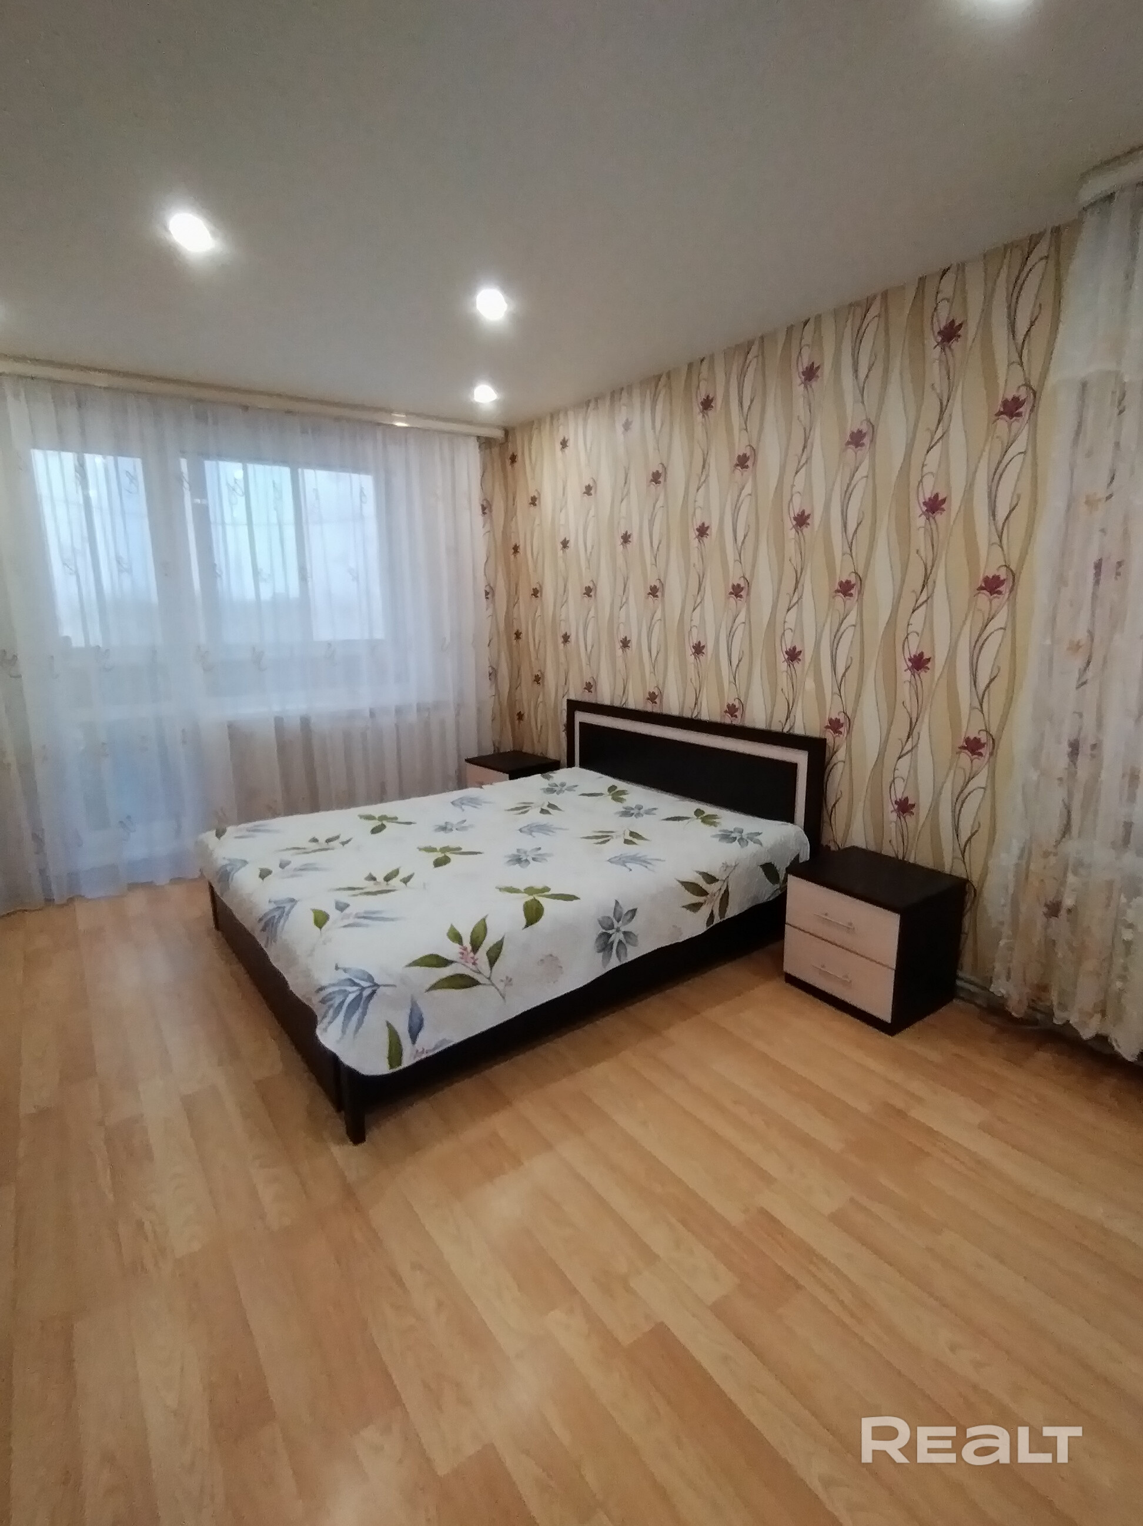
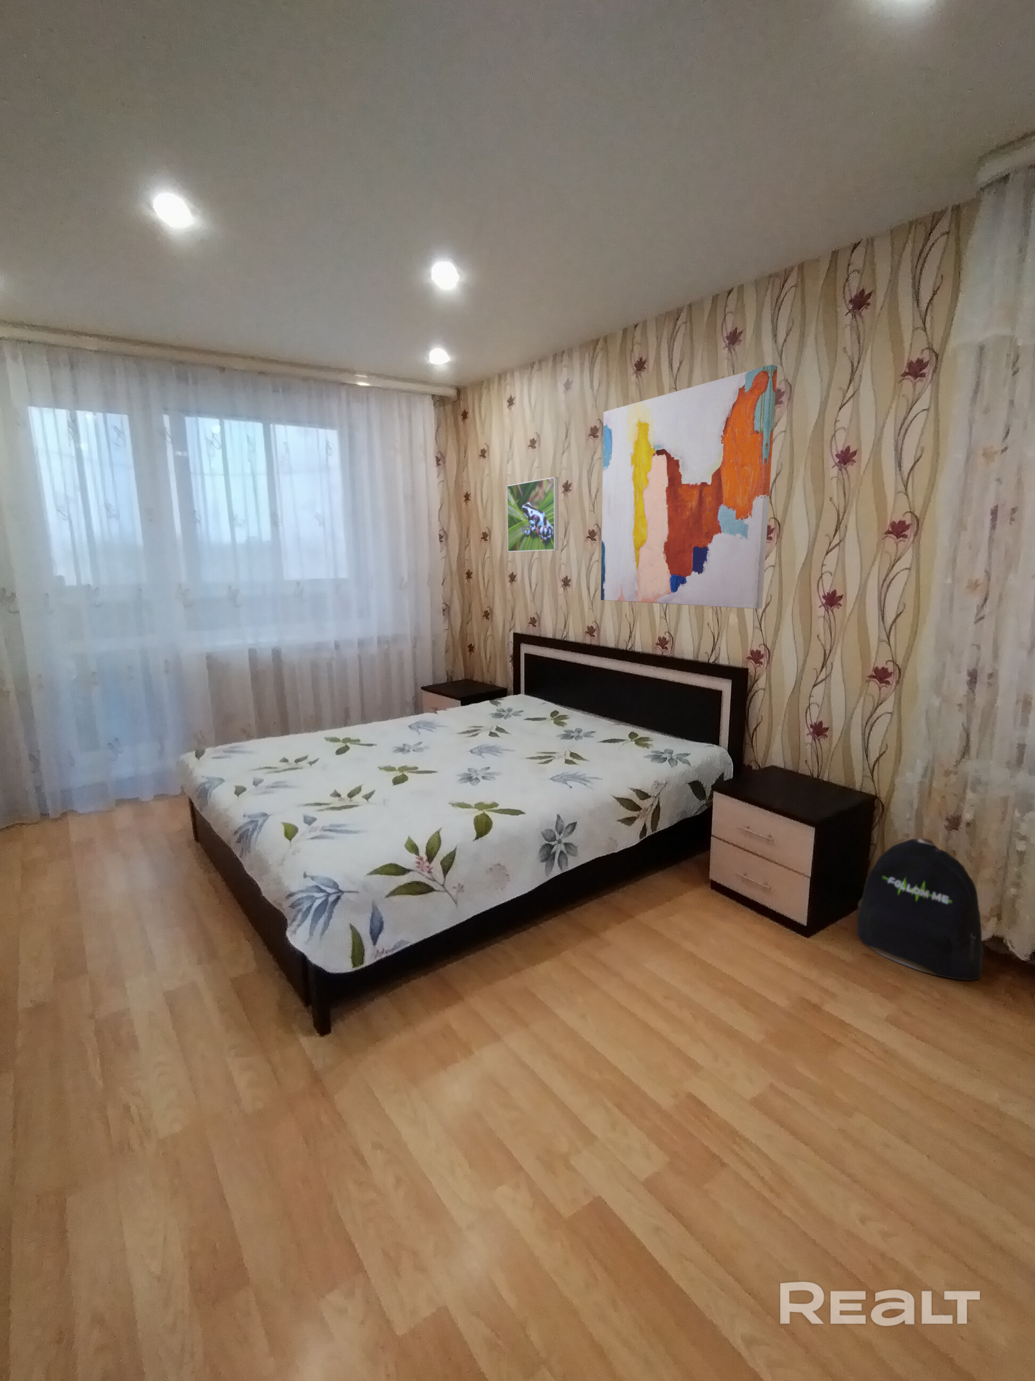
+ wall art [600,364,777,610]
+ backpack [856,837,984,981]
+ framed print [507,476,559,552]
